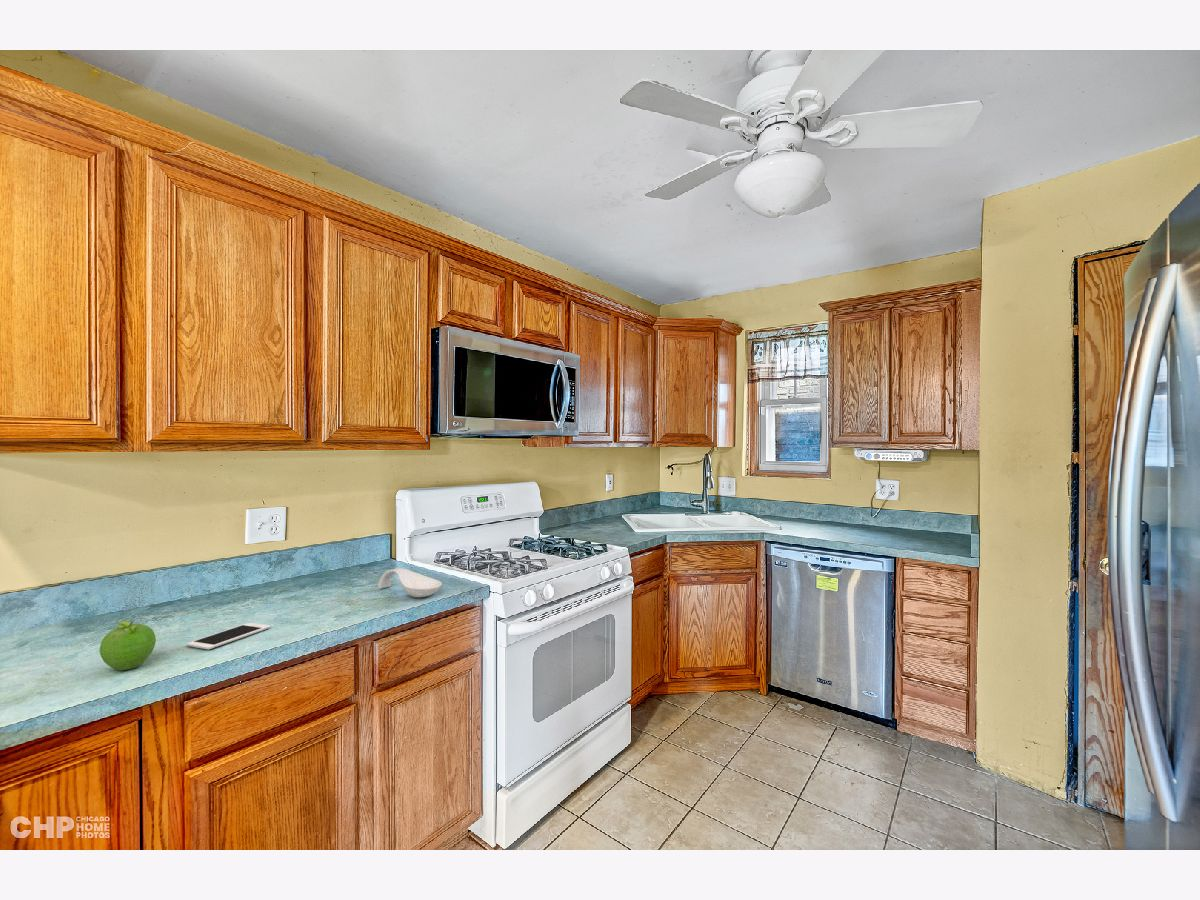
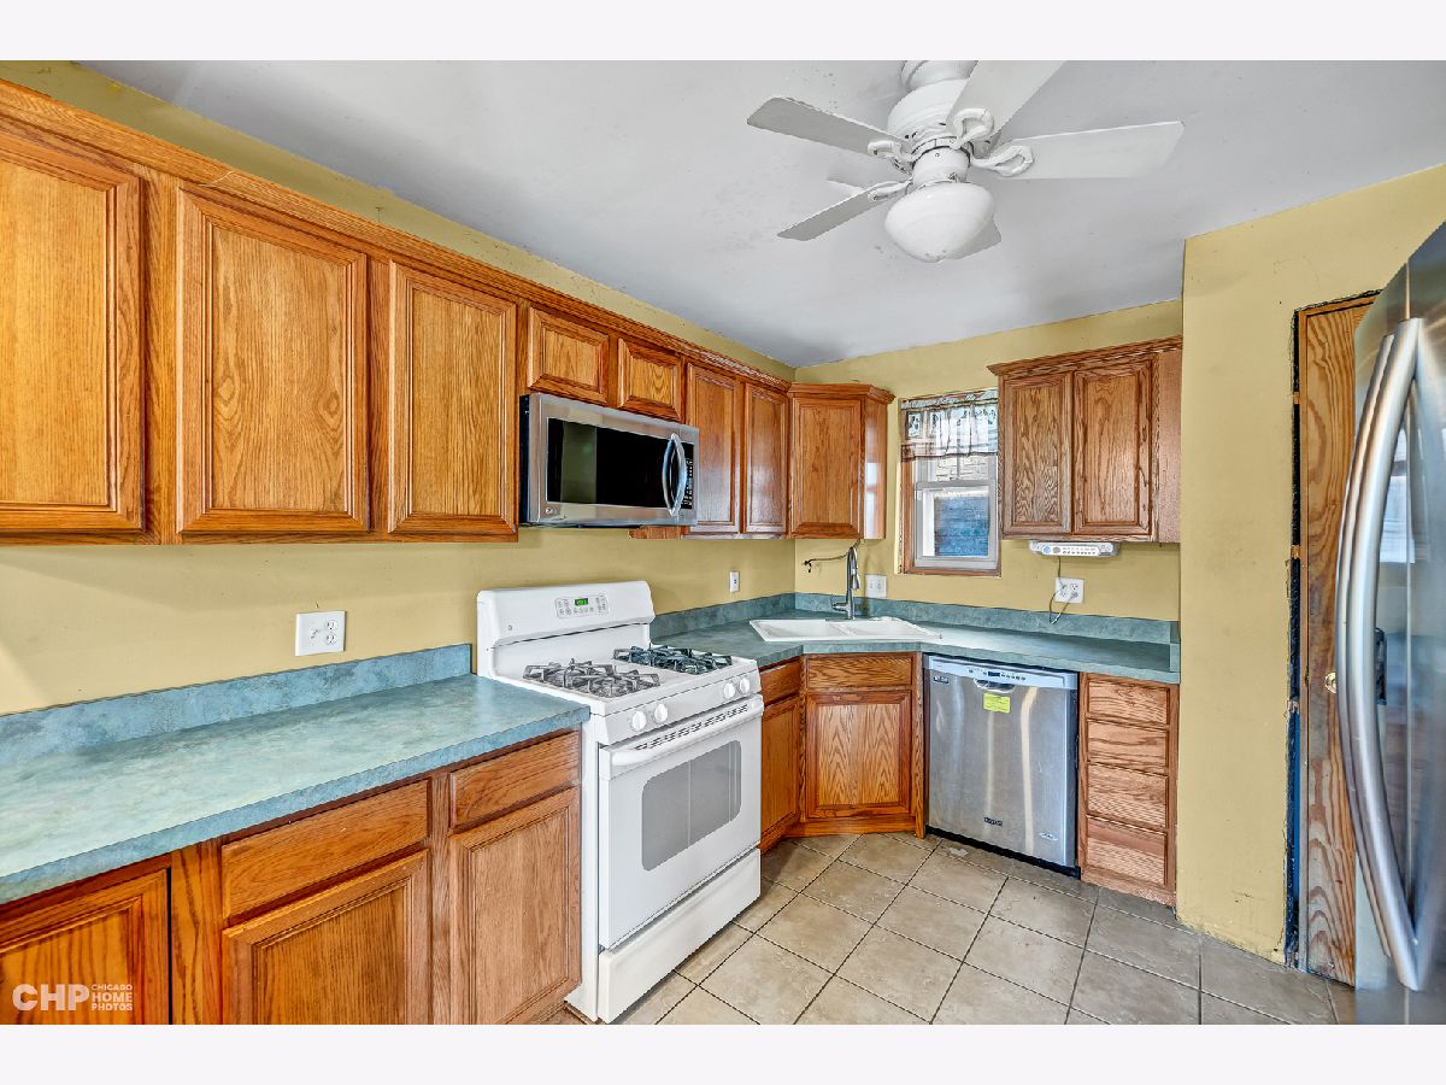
- spoon rest [377,567,443,598]
- cell phone [186,622,271,650]
- fruit [99,620,157,671]
